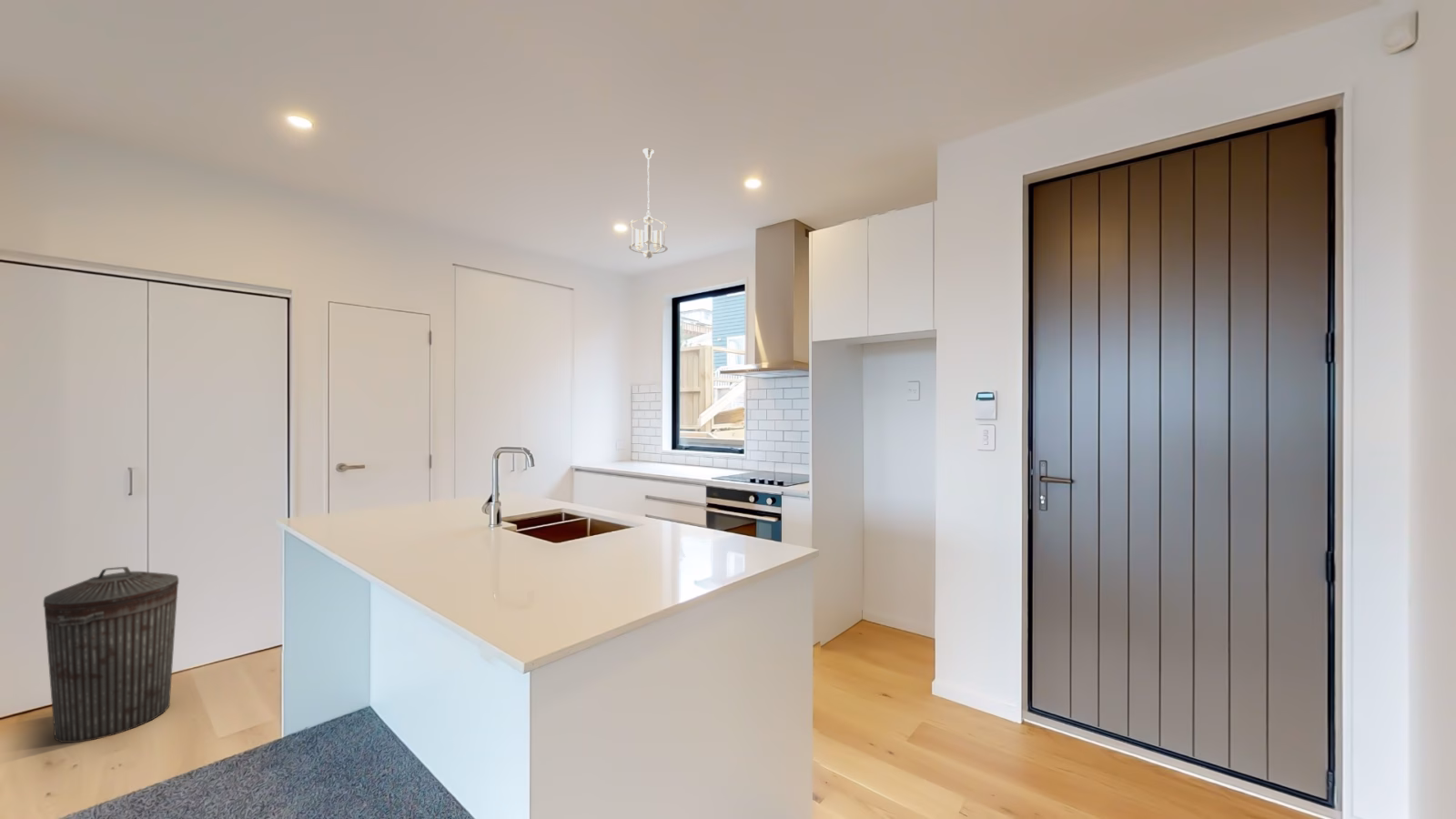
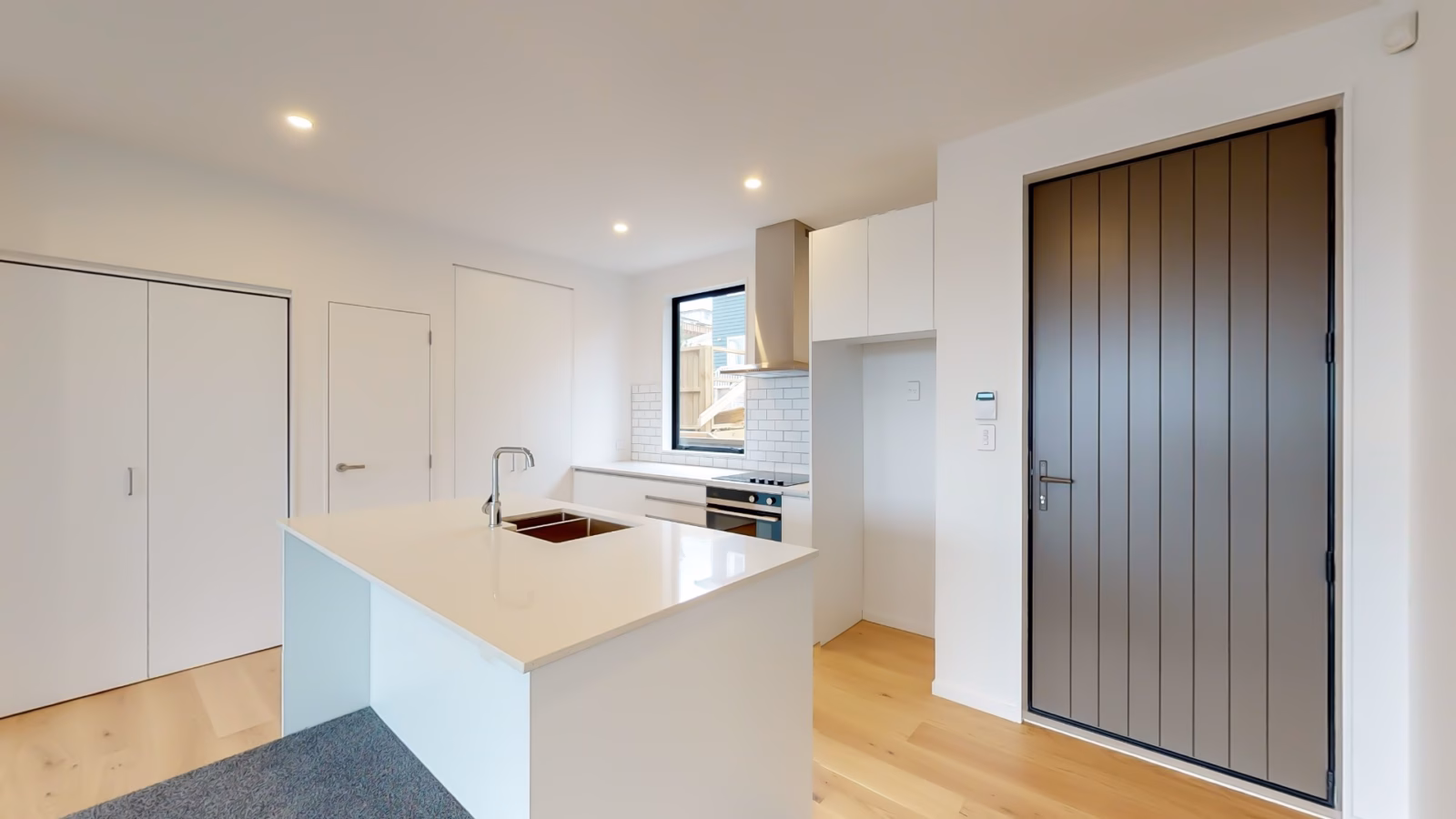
- pendant light [628,147,668,260]
- trash can [43,566,179,743]
